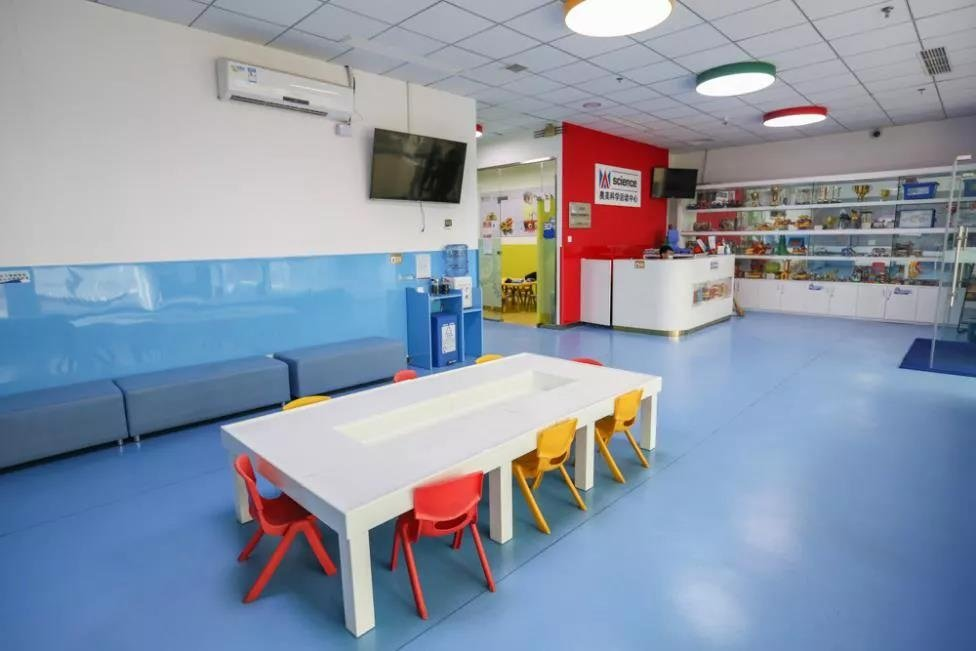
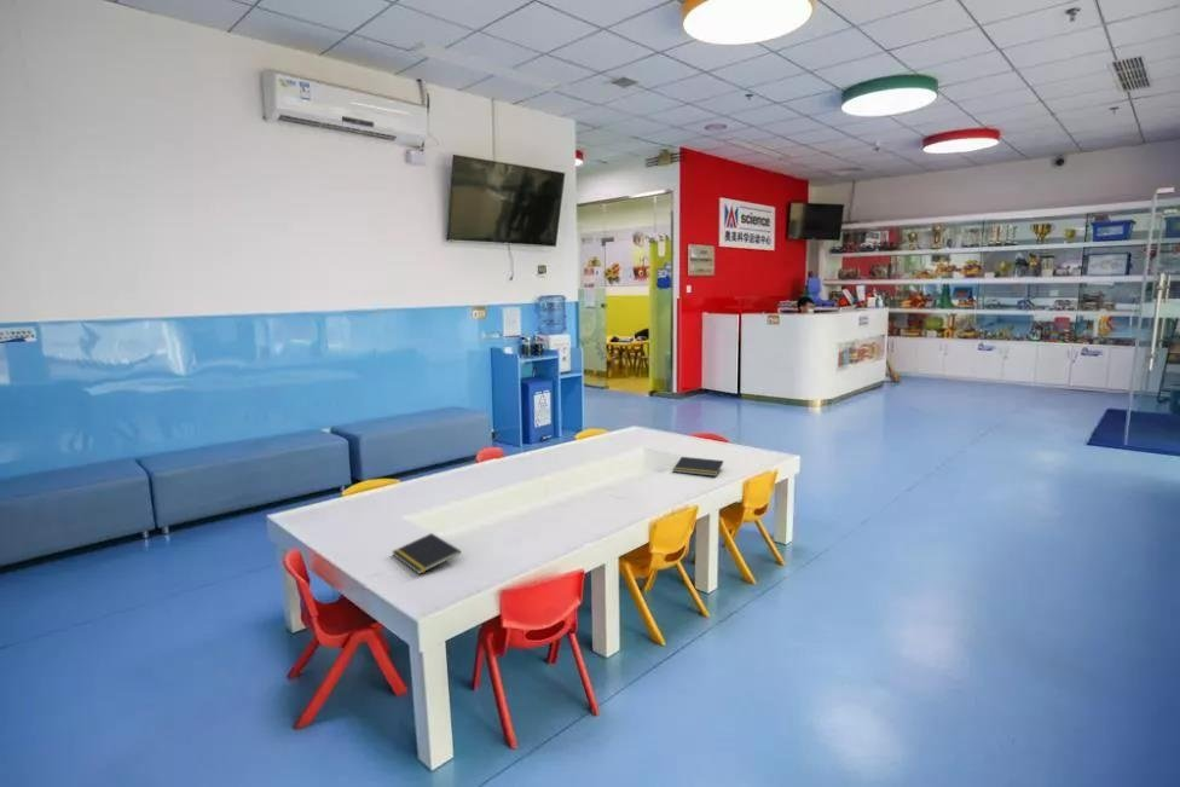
+ notepad [391,532,462,575]
+ notepad [672,456,724,478]
